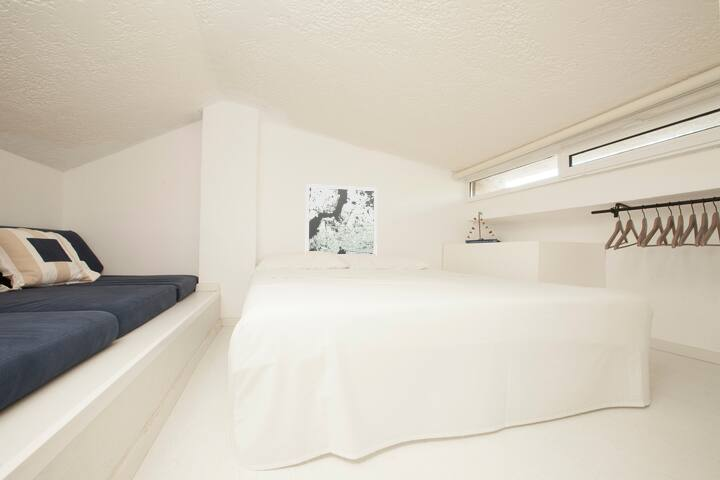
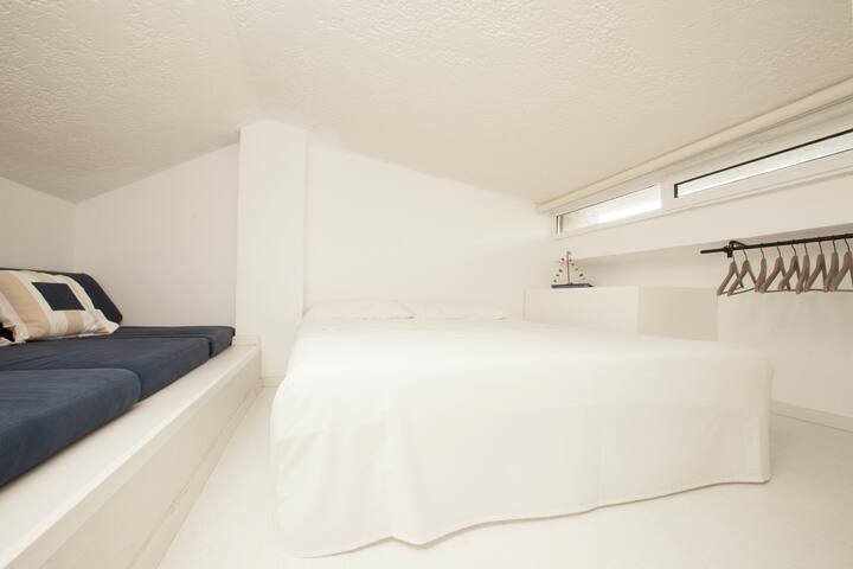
- wall art [305,183,378,255]
